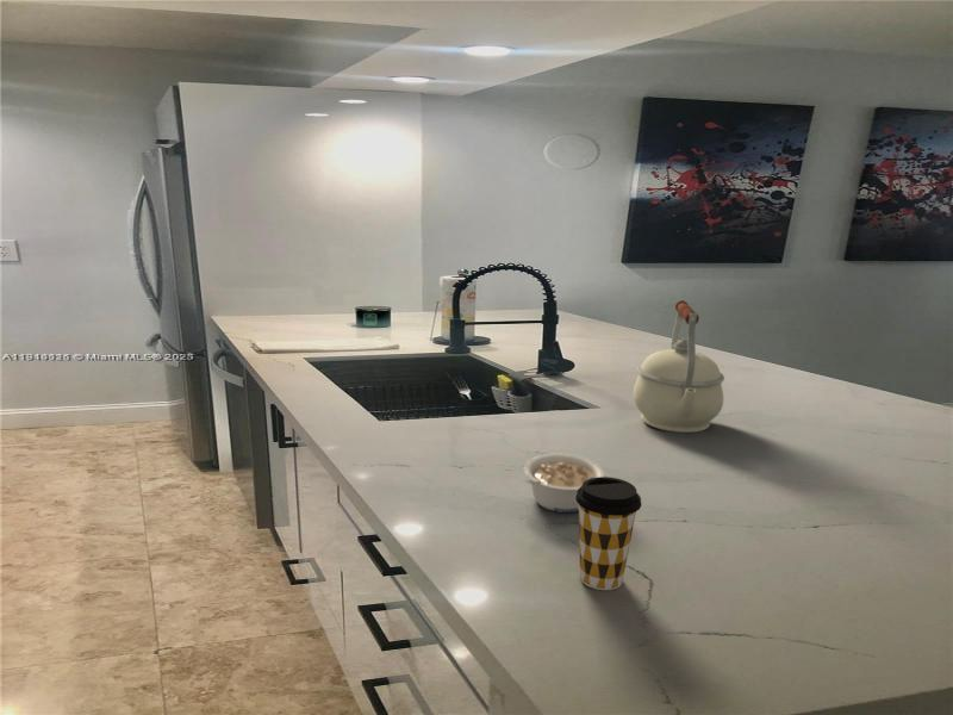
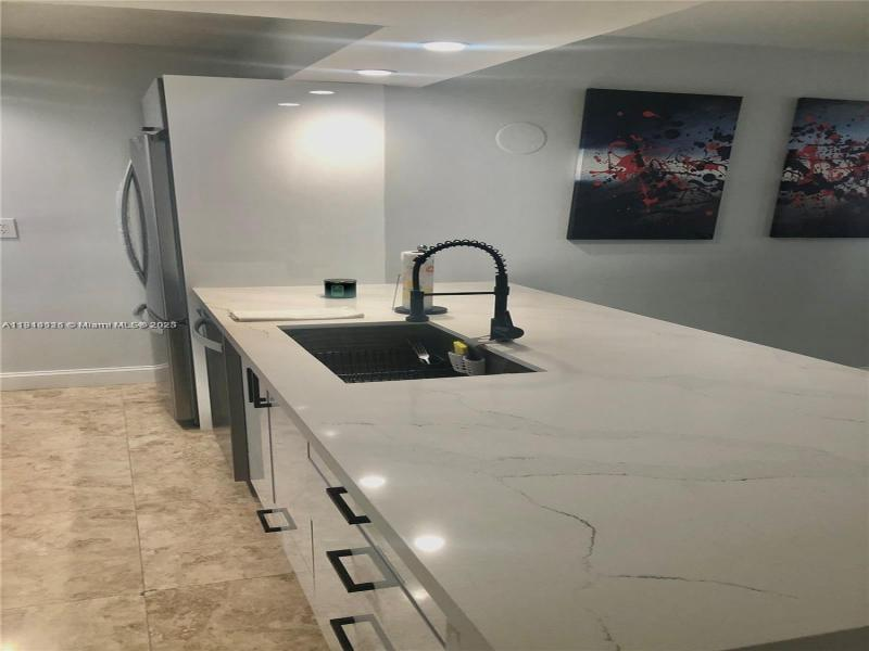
- kettle [633,299,725,434]
- coffee cup [575,475,642,591]
- legume [523,453,606,514]
